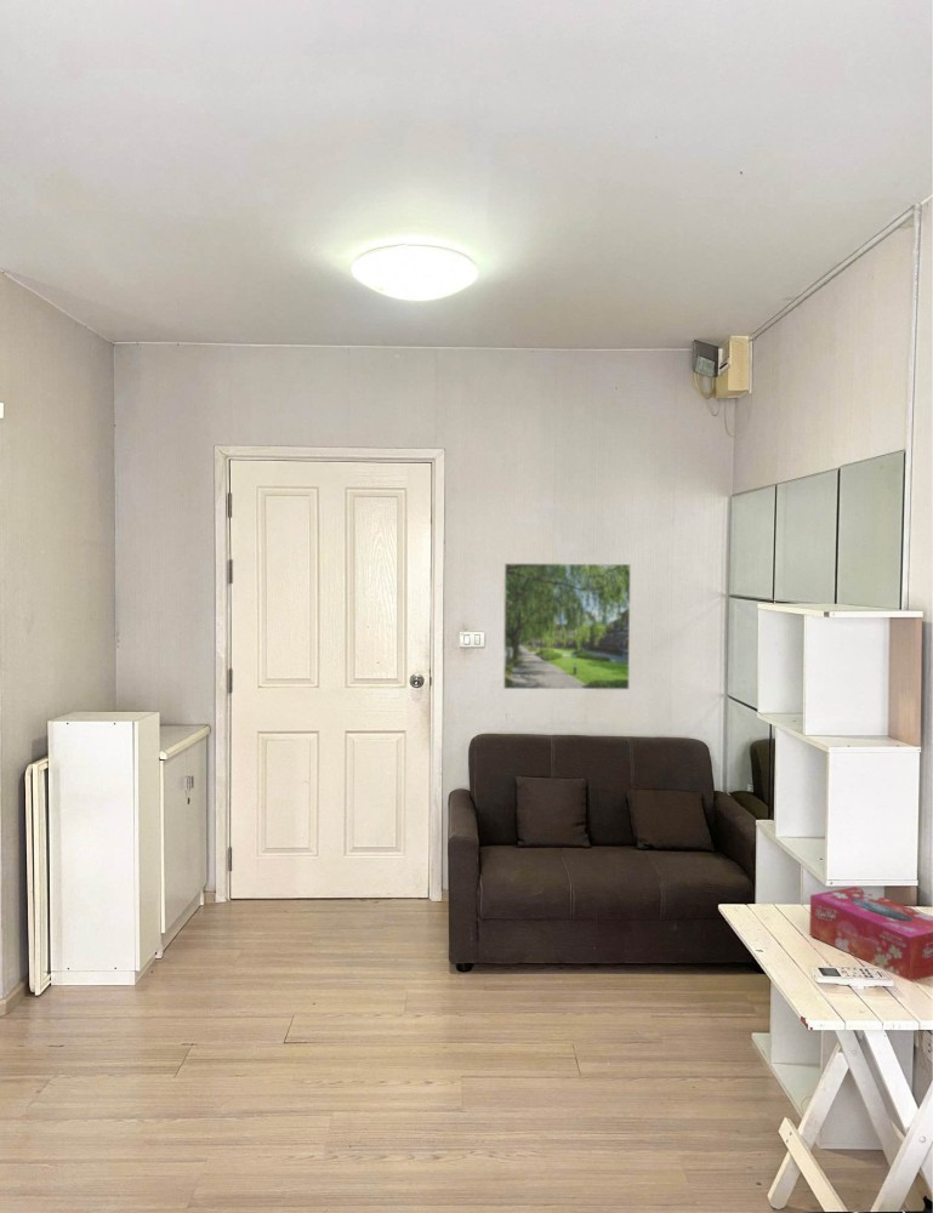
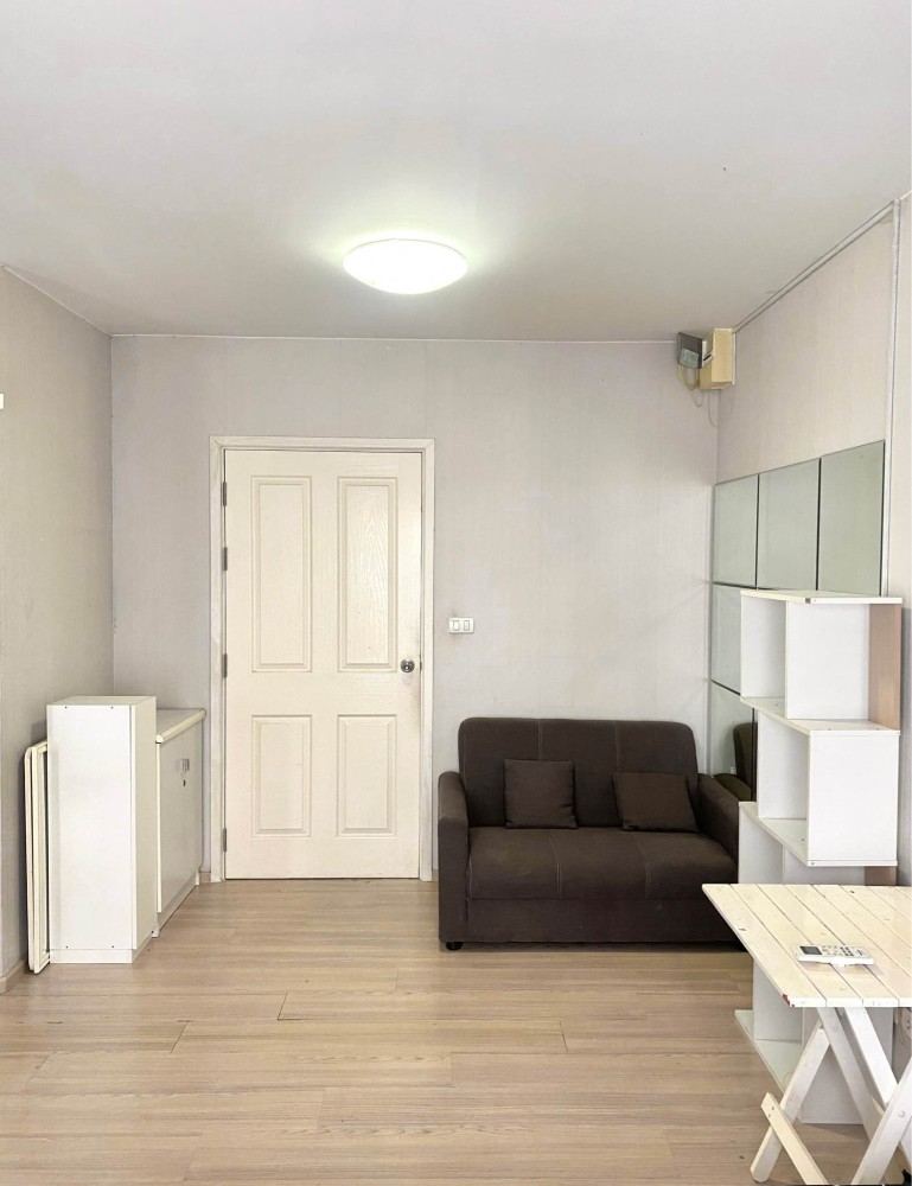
- tissue box [808,885,933,983]
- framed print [502,562,632,691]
